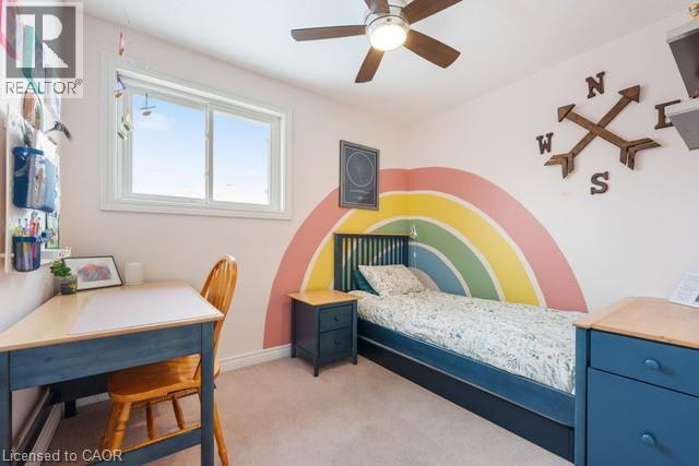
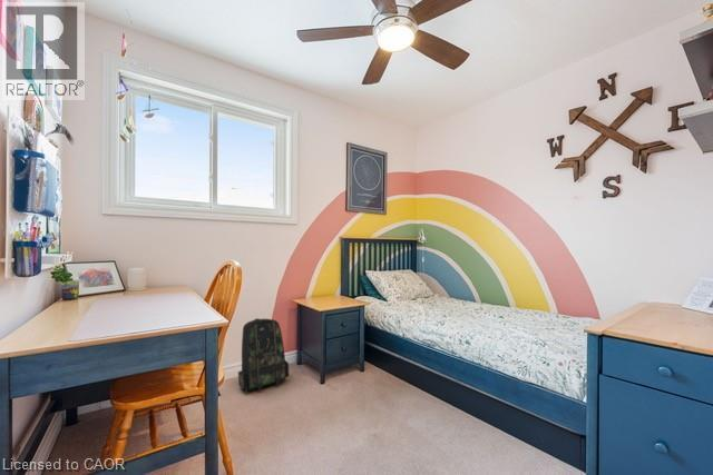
+ backpack [237,317,290,396]
